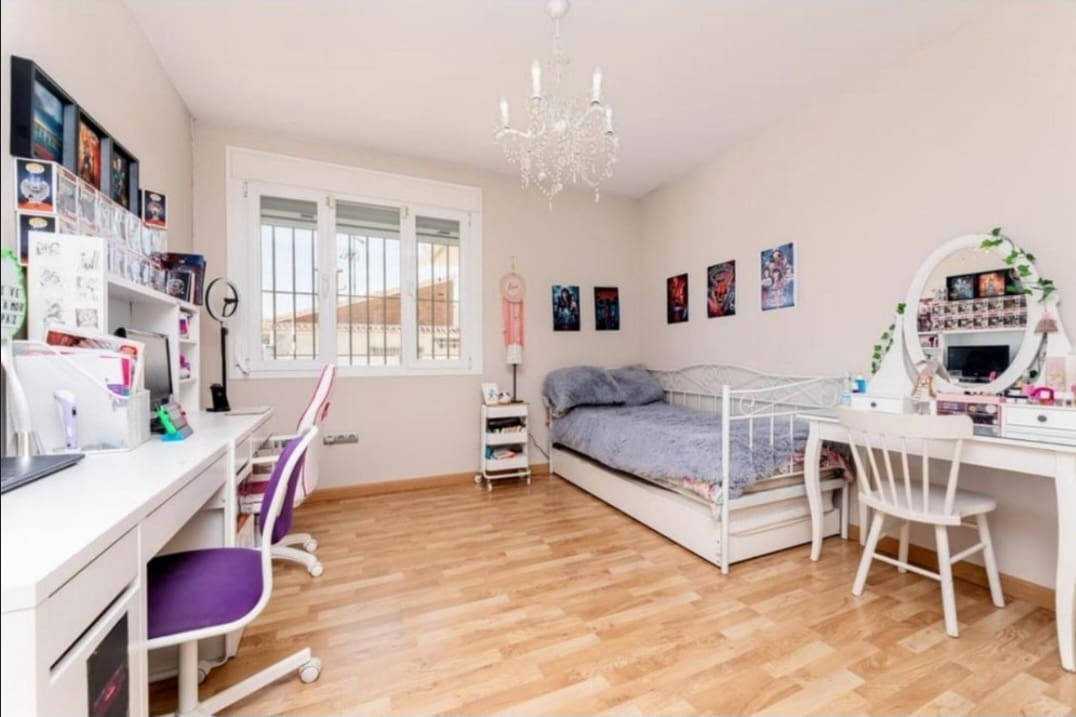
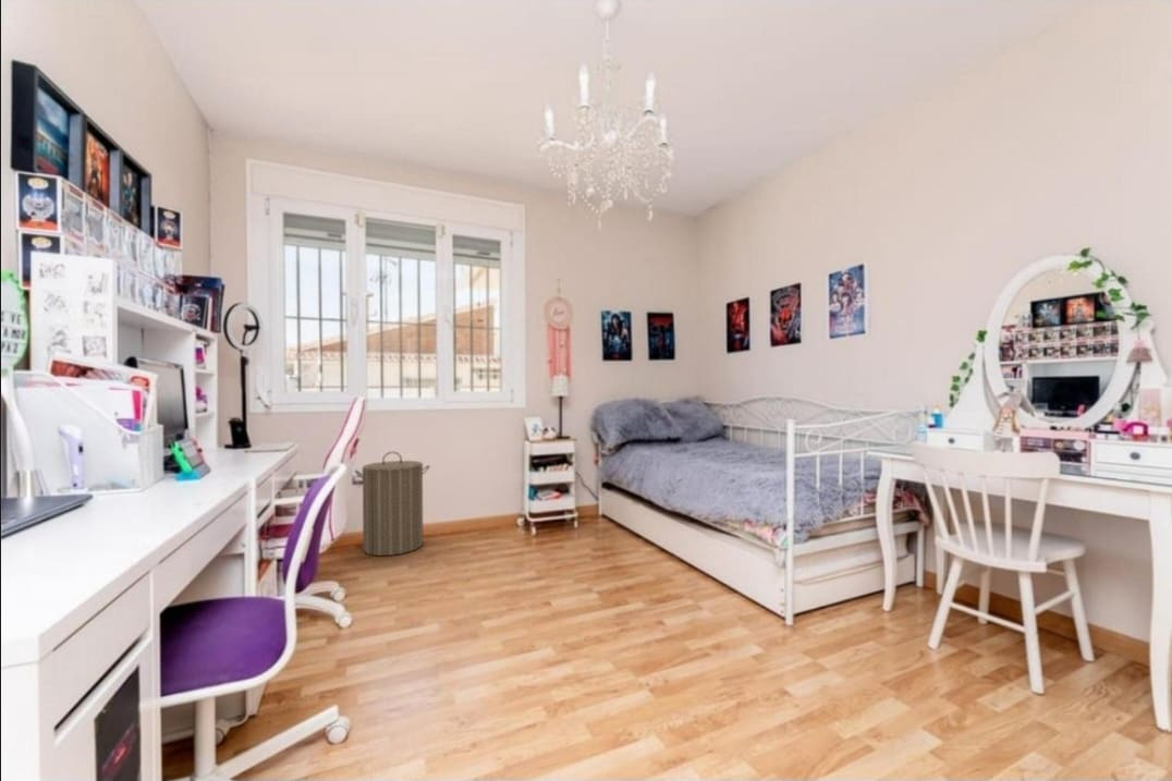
+ laundry hamper [354,451,431,557]
